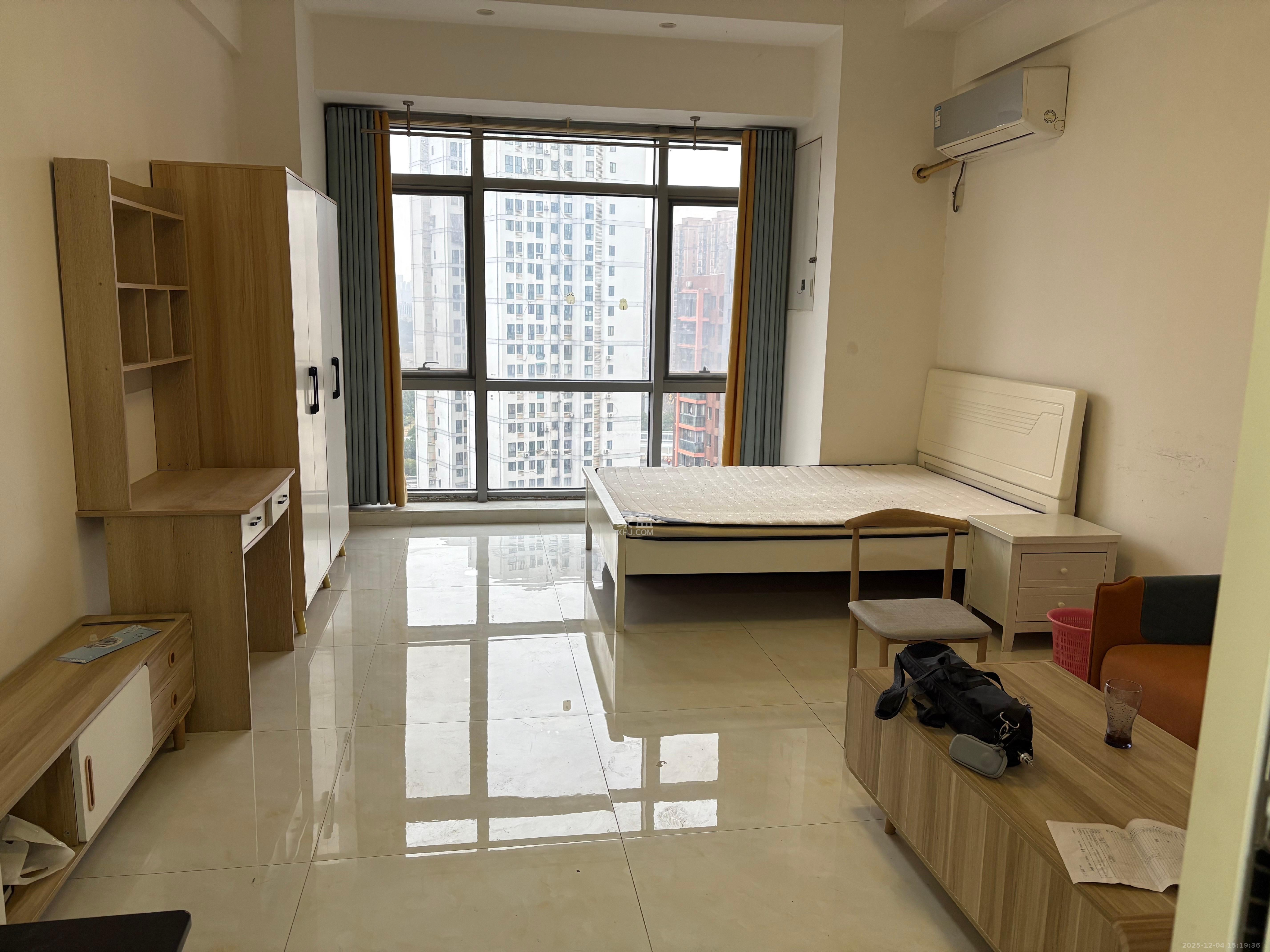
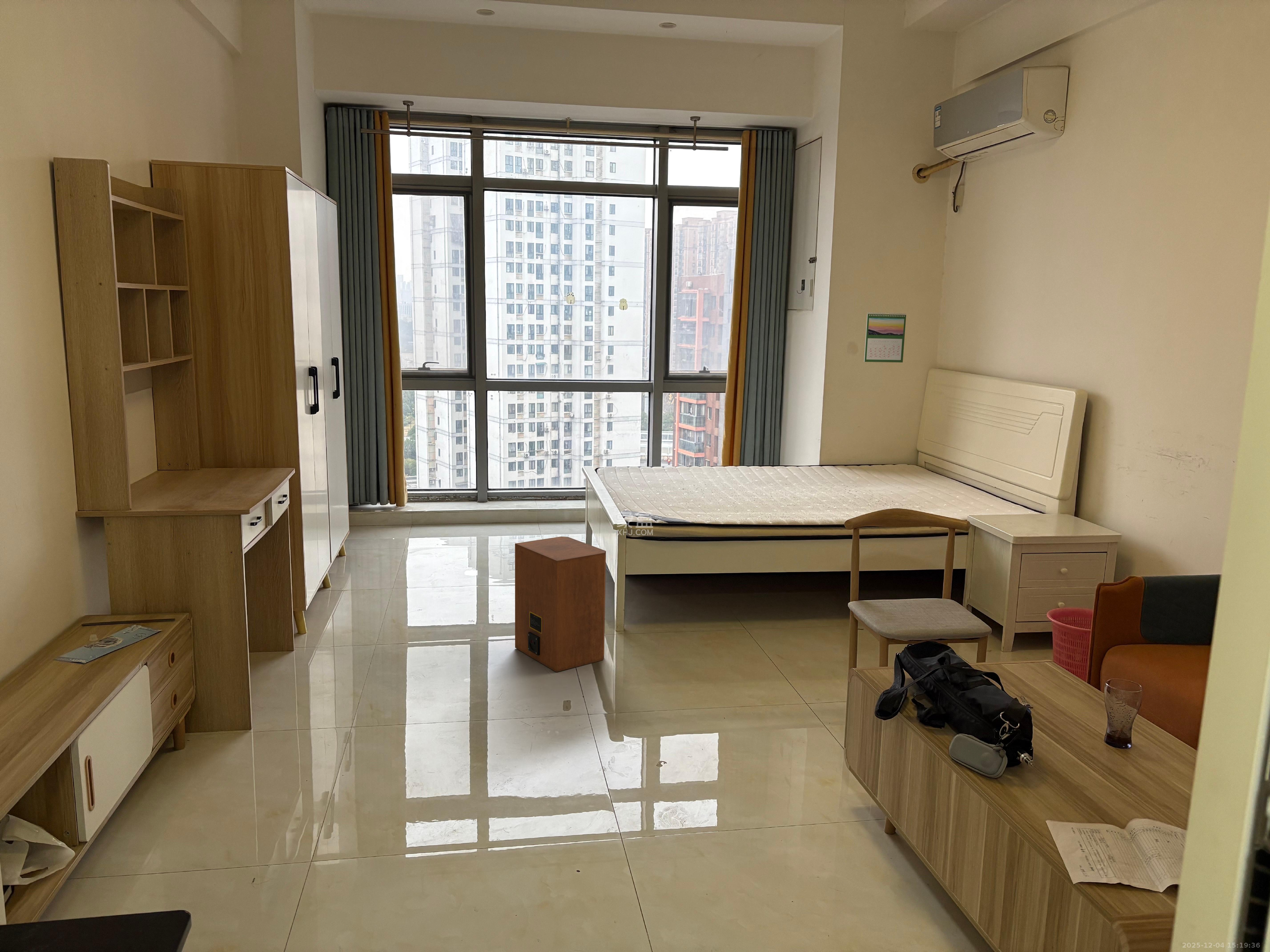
+ calendar [864,312,907,363]
+ speaker [515,536,606,672]
